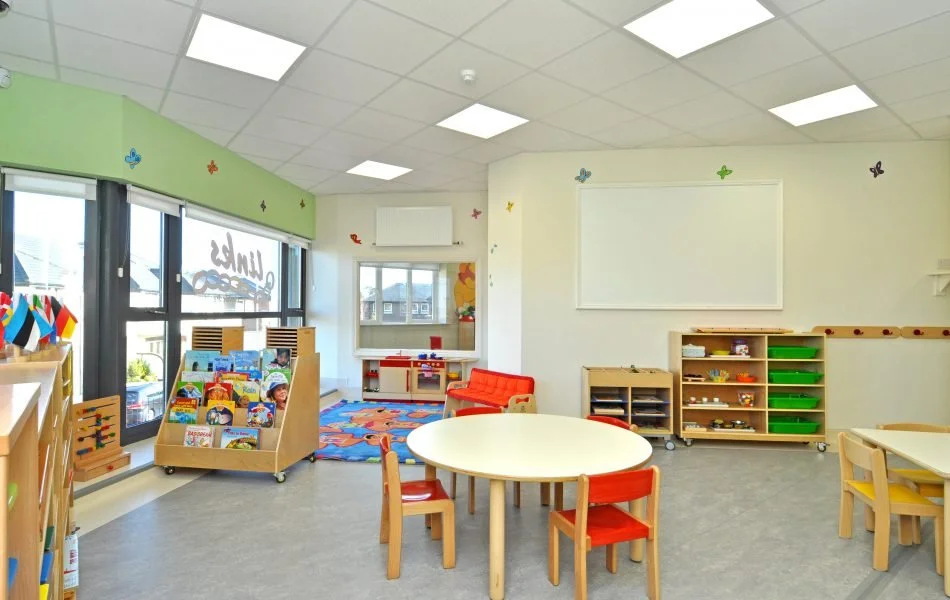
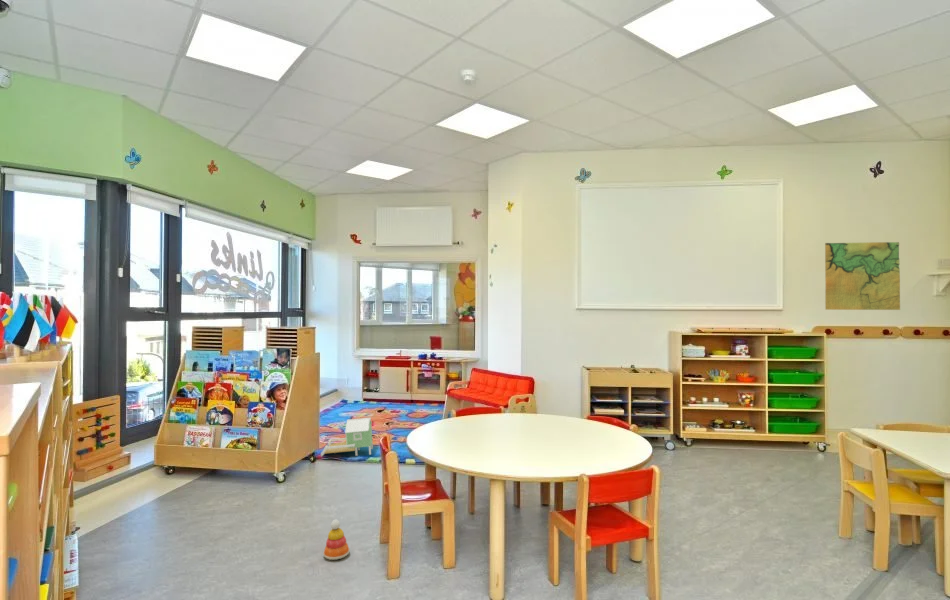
+ map [824,241,901,311]
+ toy house [320,417,374,457]
+ stacking toy [322,519,351,561]
